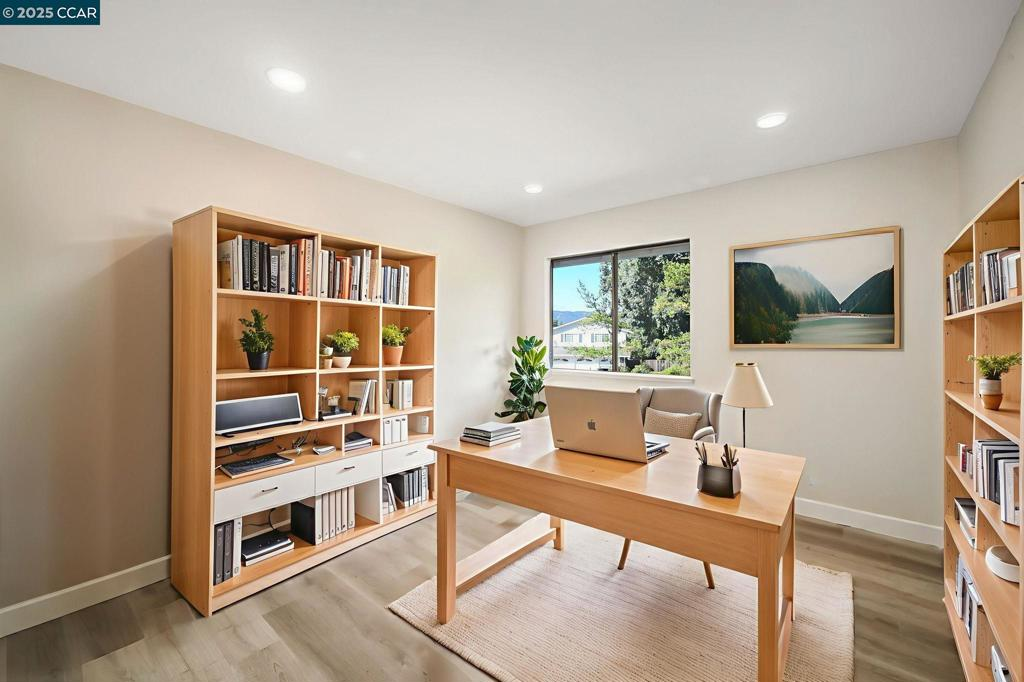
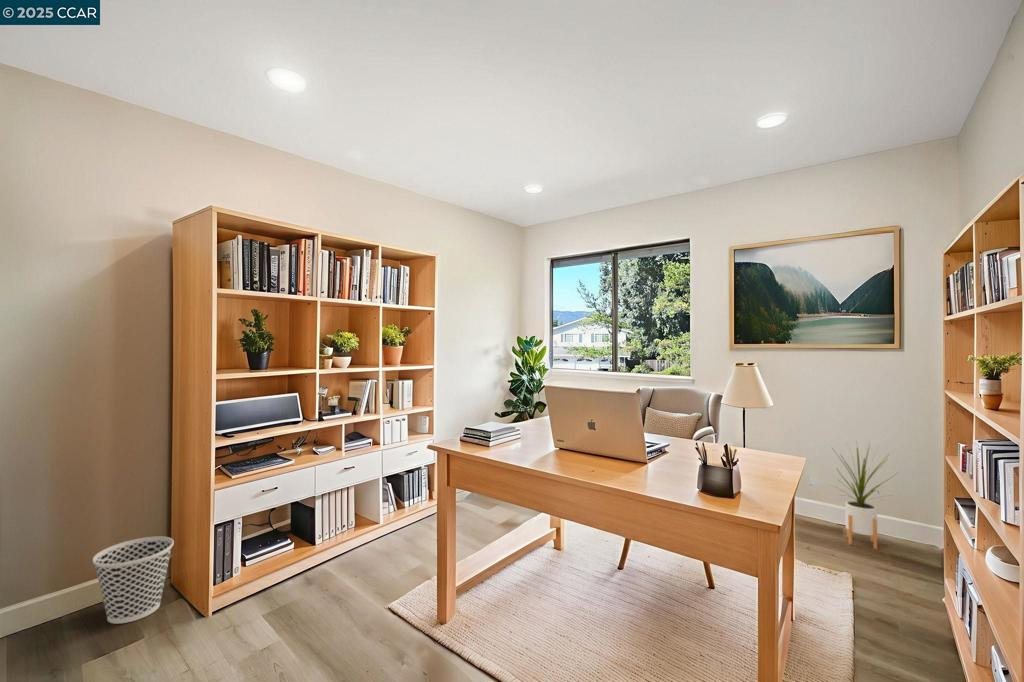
+ wastebasket [92,536,175,625]
+ house plant [828,439,898,550]
